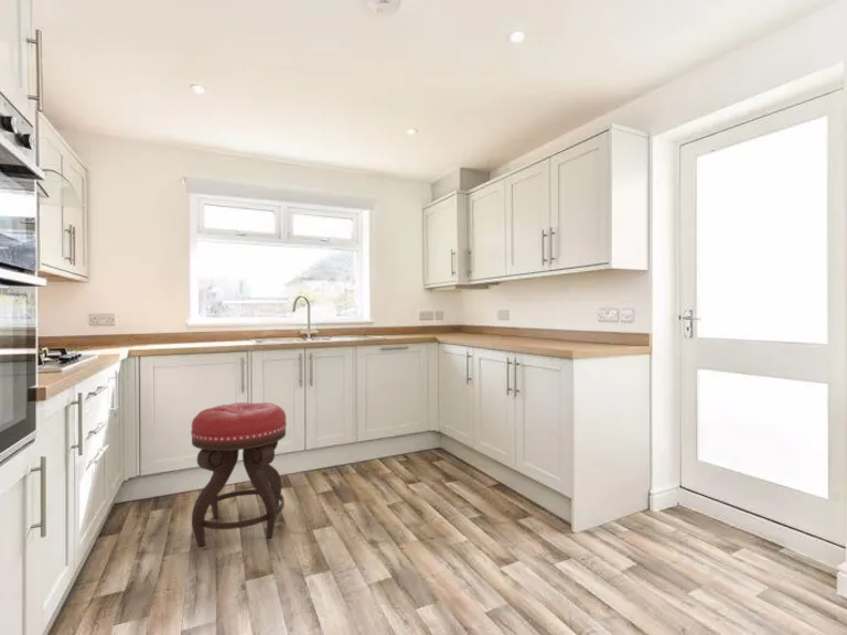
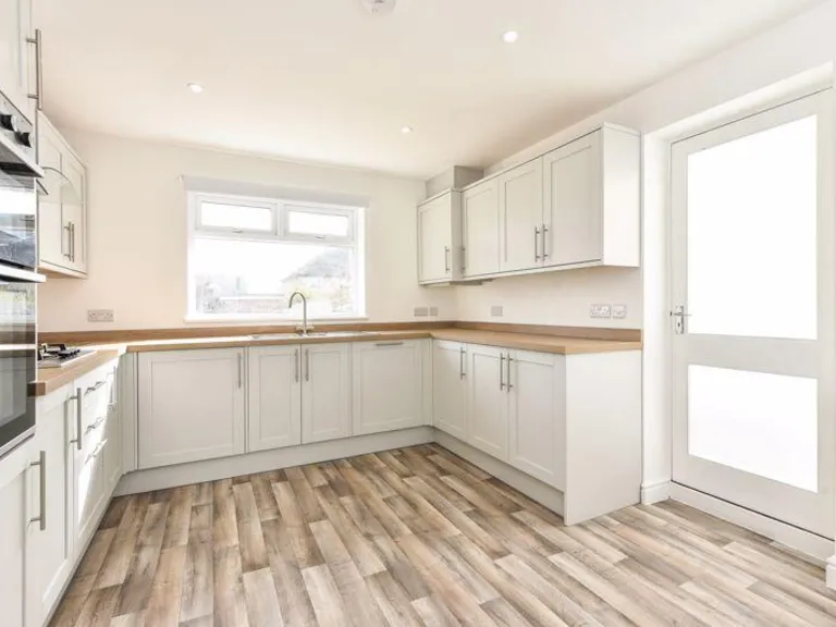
- stool [190,401,288,548]
